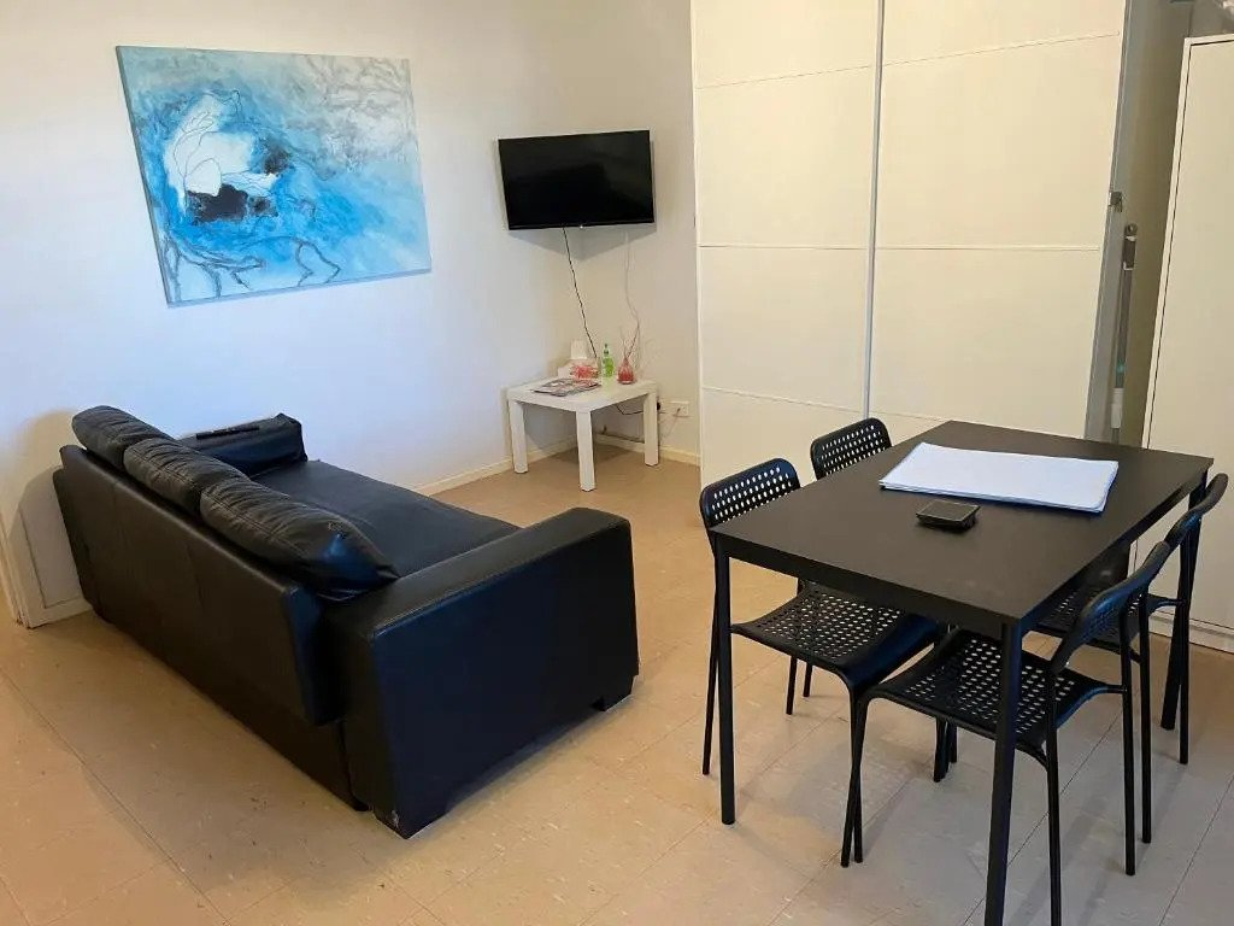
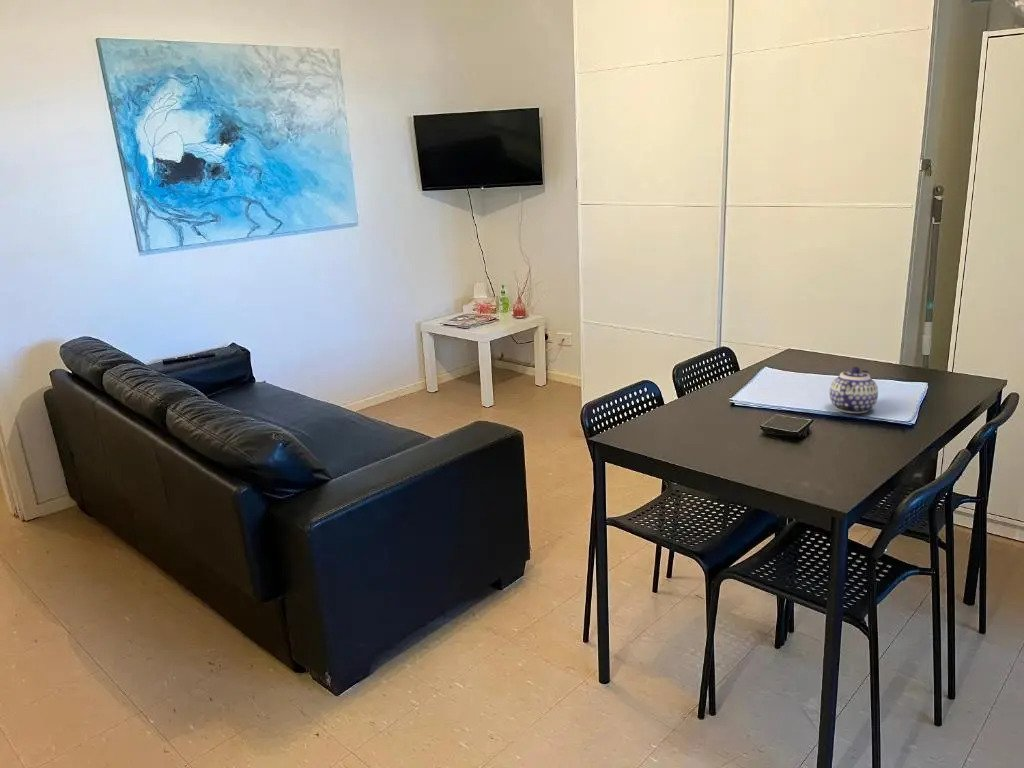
+ teapot [829,366,879,414]
